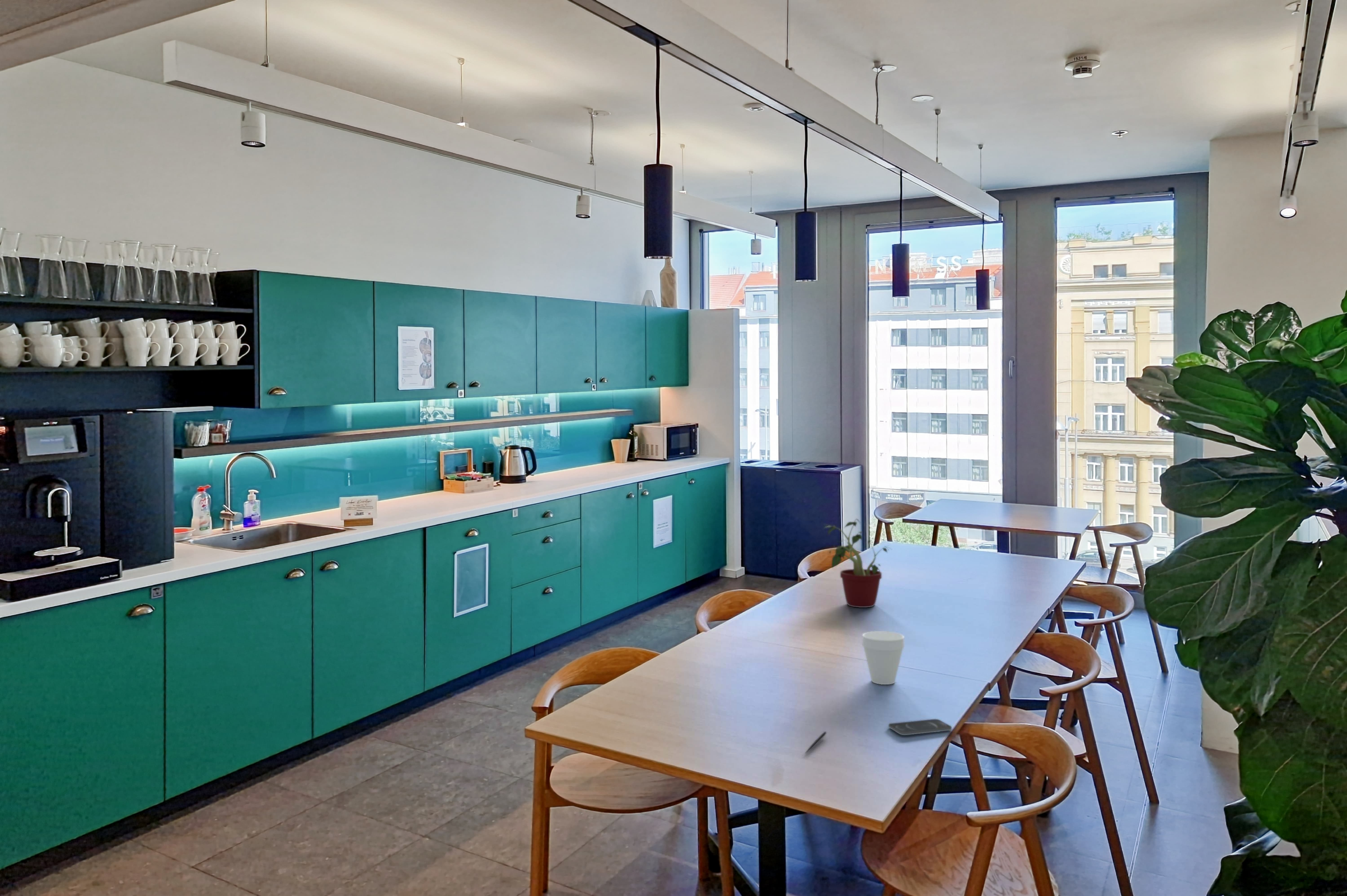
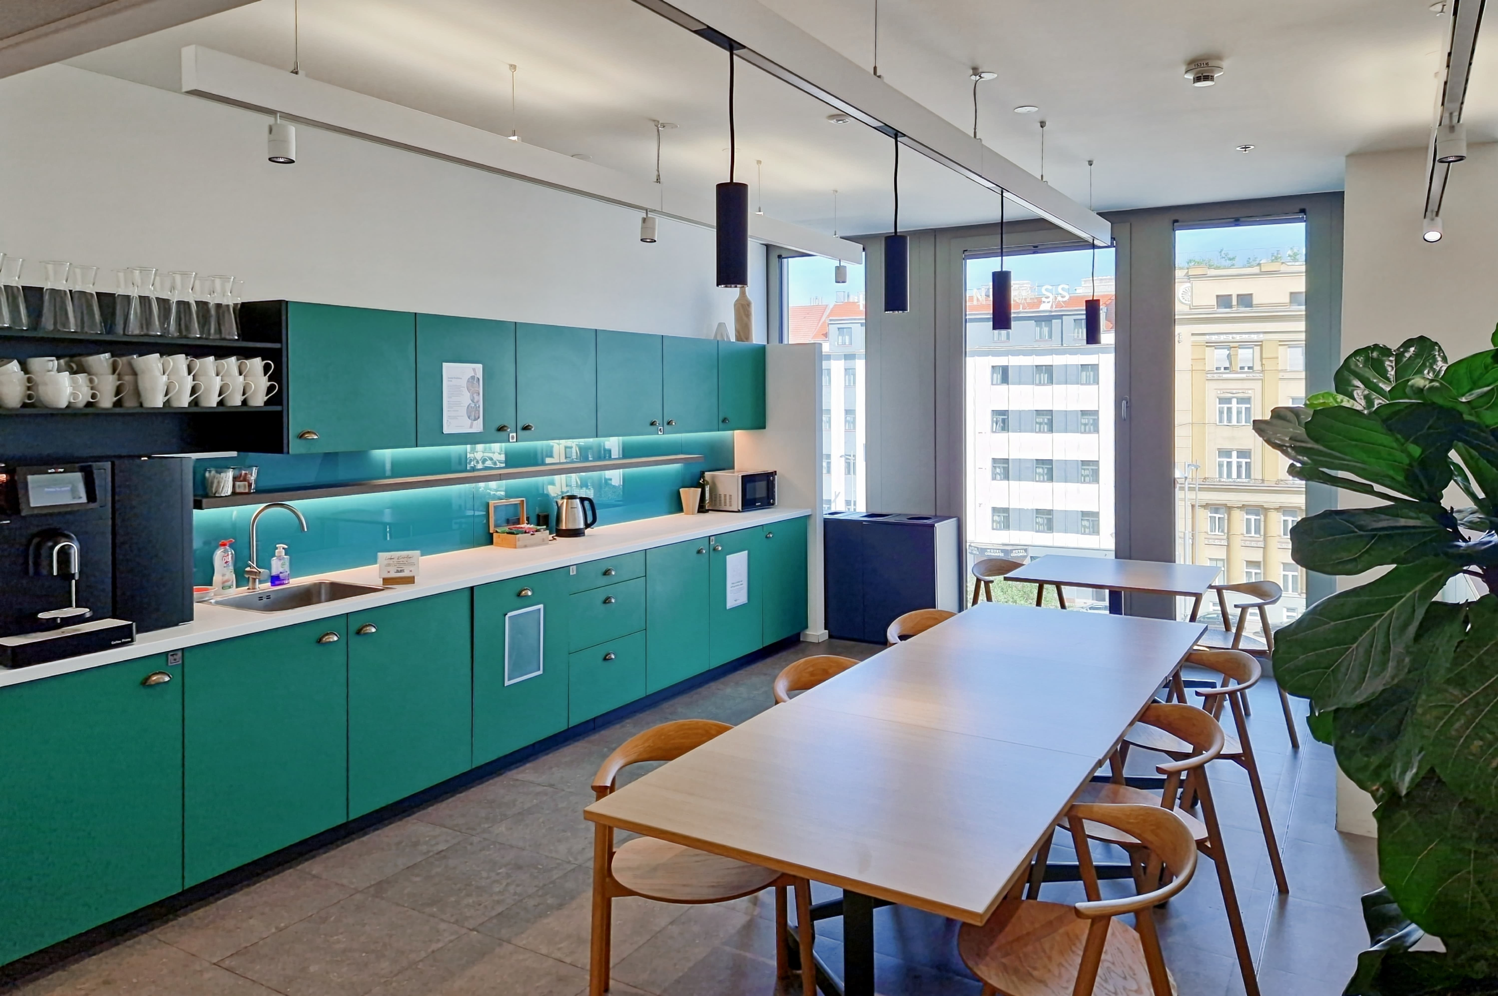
- potted plant [821,518,893,608]
- smartphone [888,719,952,736]
- pen [805,731,827,754]
- cup [862,631,905,685]
